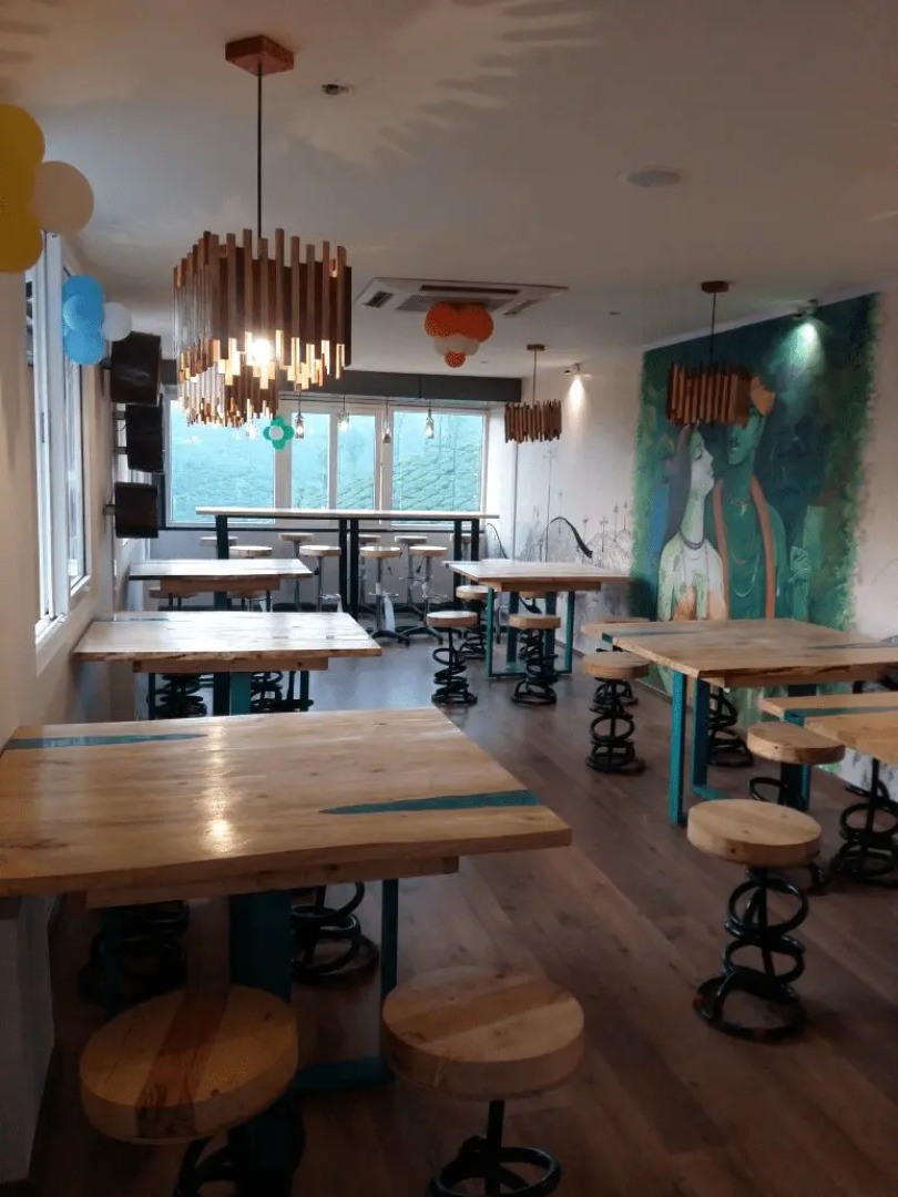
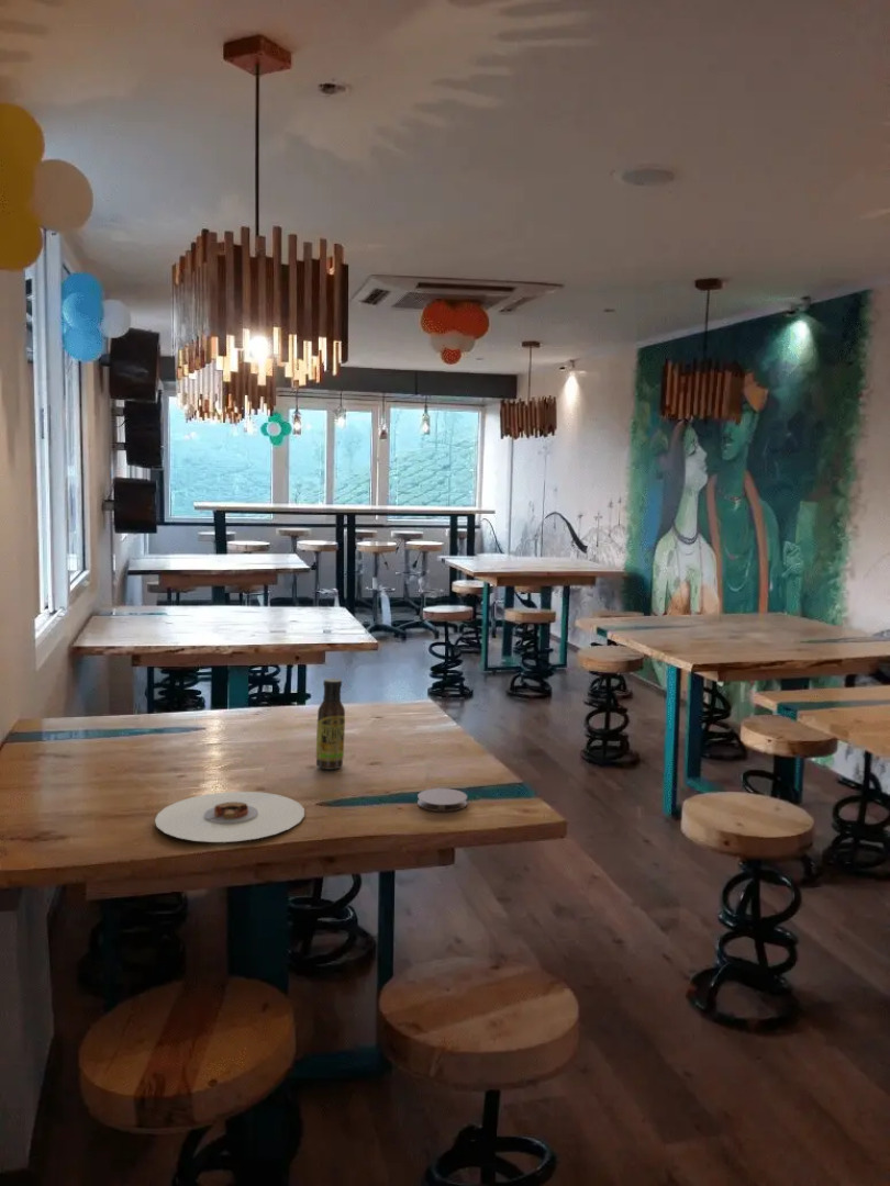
+ coaster [416,787,468,813]
+ sauce bottle [315,678,346,770]
+ plate [154,791,305,843]
